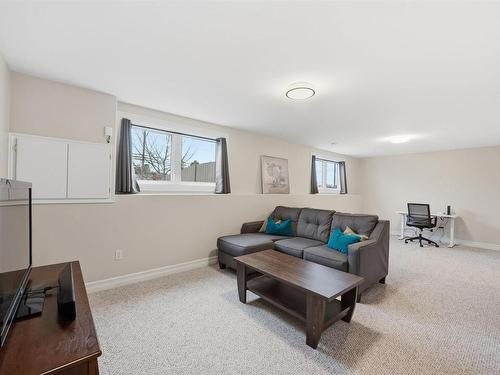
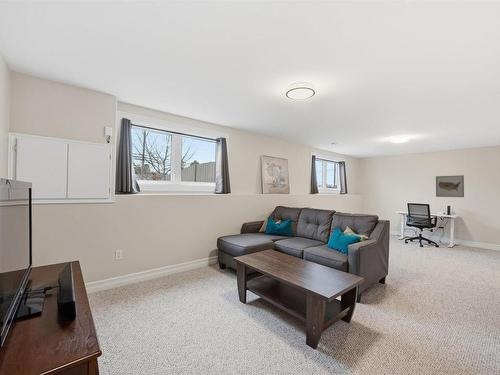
+ wall art [435,174,465,198]
